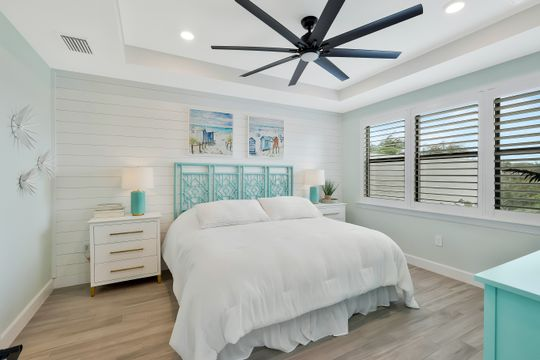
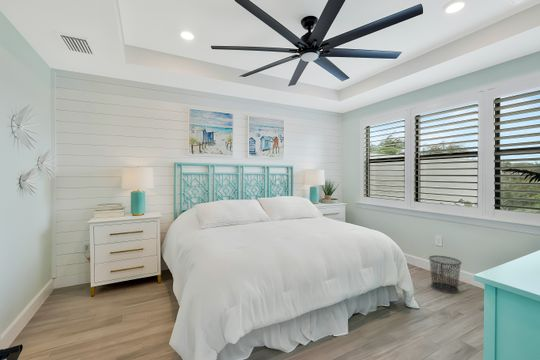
+ waste bin [428,255,463,294]
